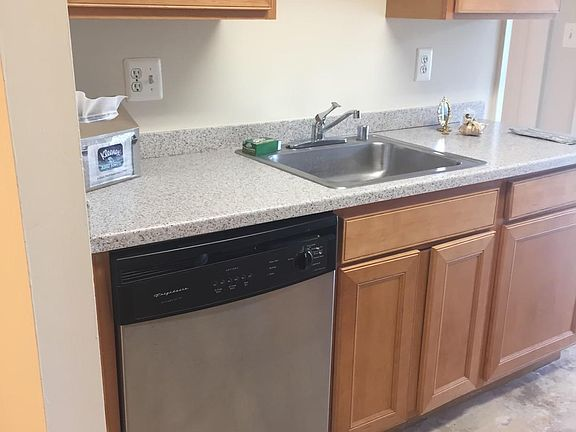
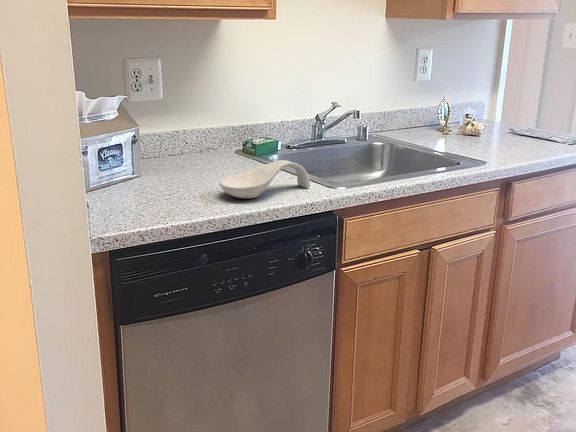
+ spoon rest [218,159,311,199]
